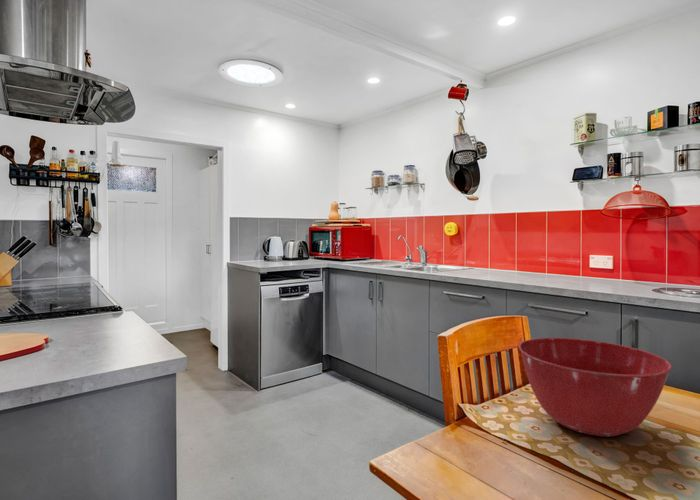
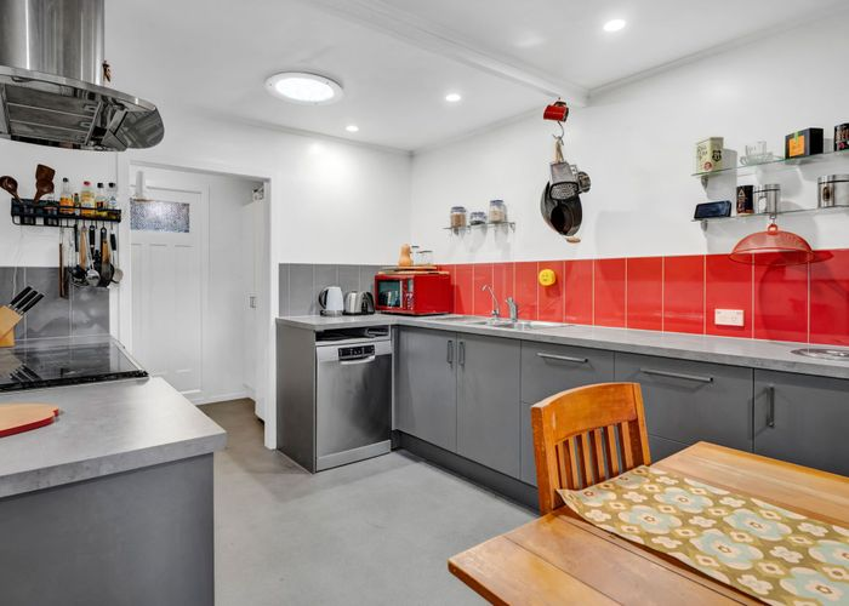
- mixing bowl [518,337,673,437]
